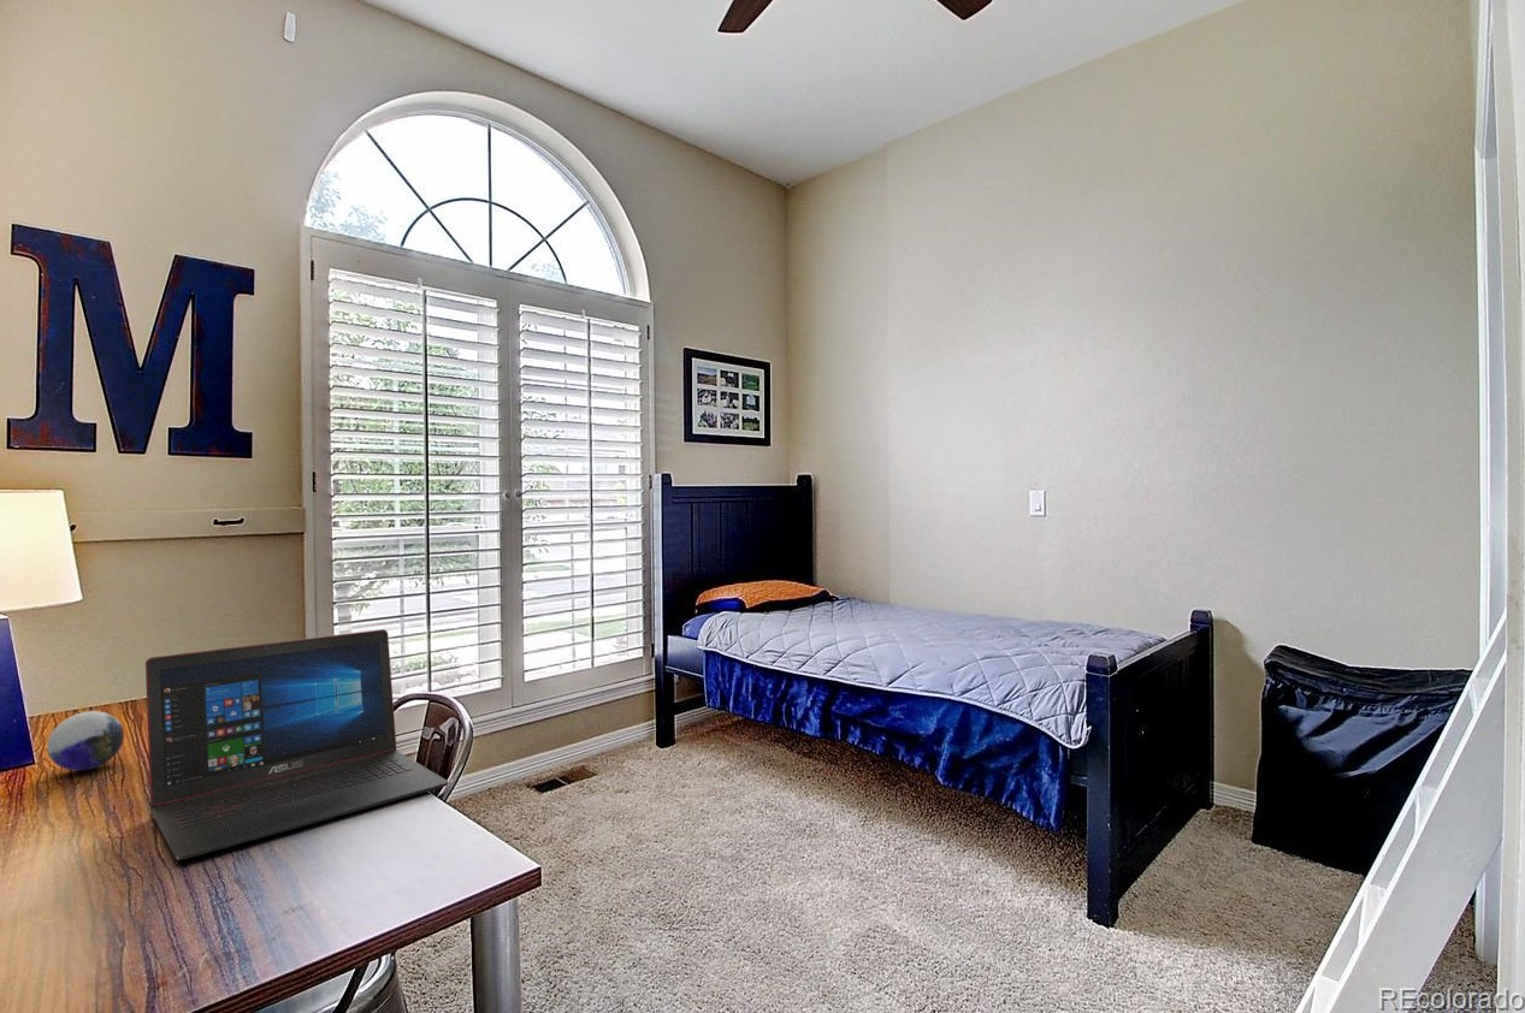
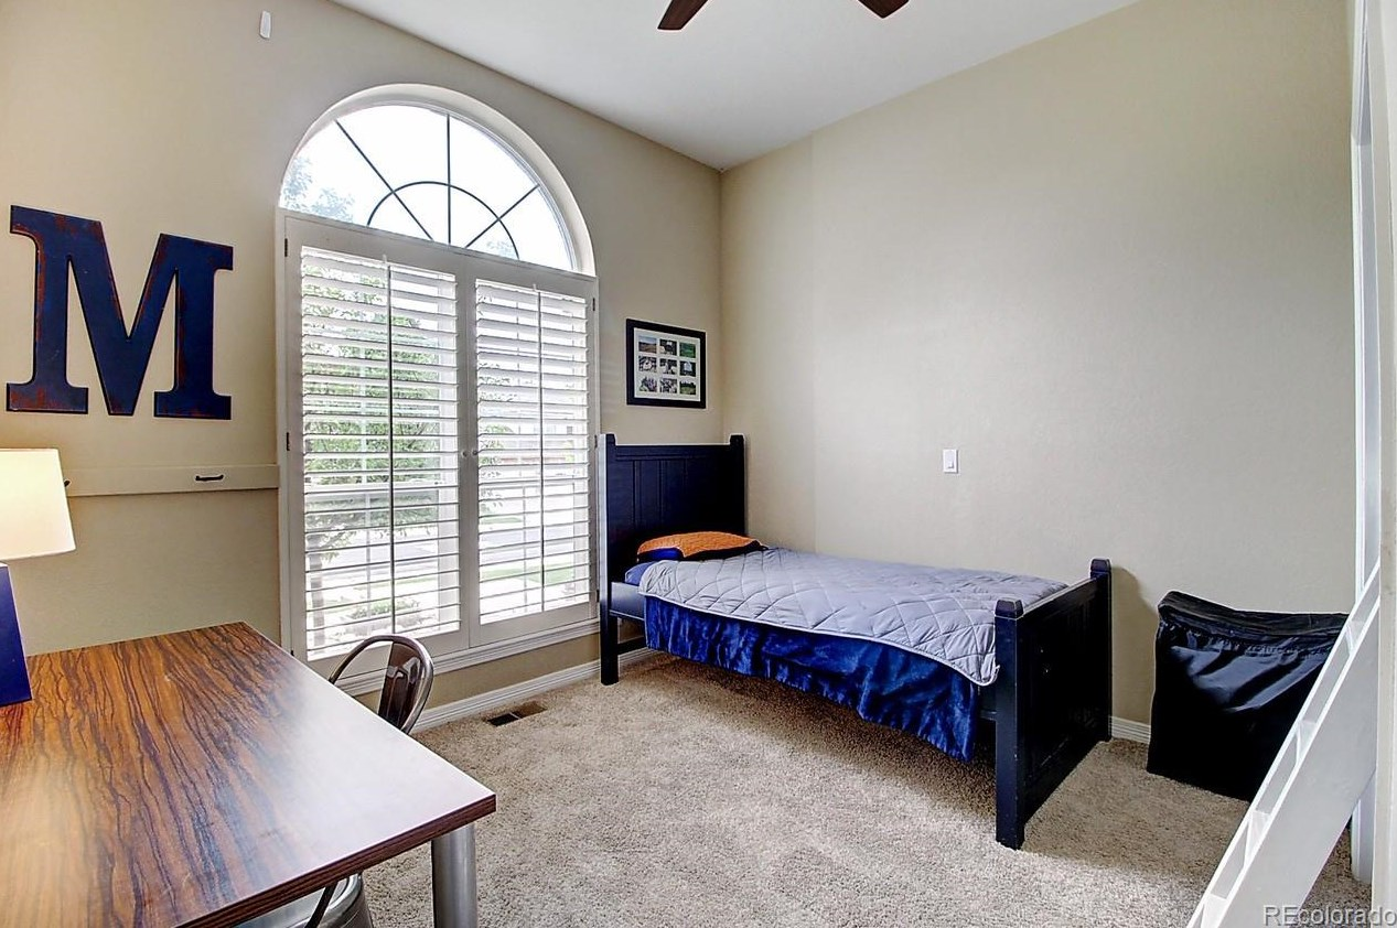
- laptop [144,628,449,861]
- decorative orb [46,710,125,772]
